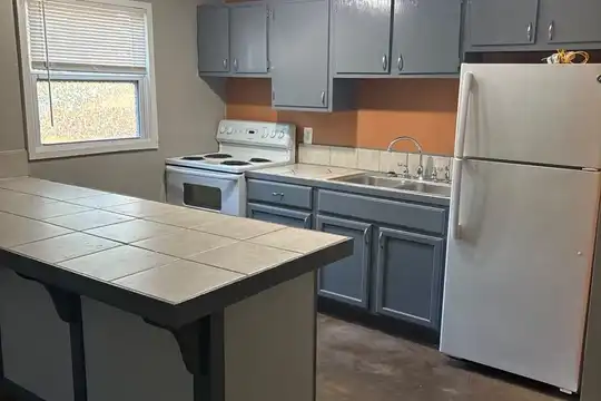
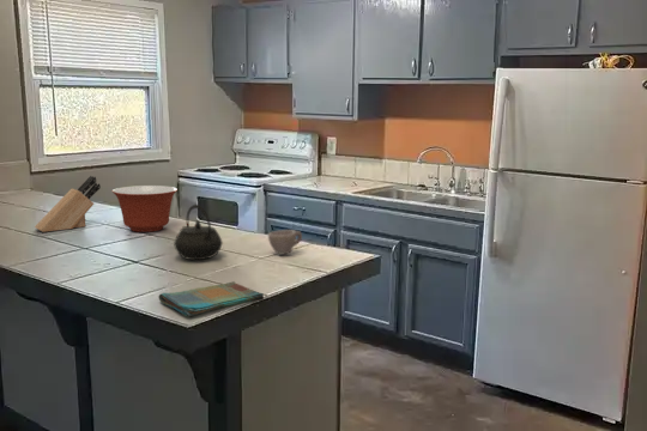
+ knife block [34,175,102,233]
+ kettle [173,204,224,261]
+ cup [267,229,303,256]
+ dish towel [158,280,265,317]
+ mixing bowl [111,184,179,233]
